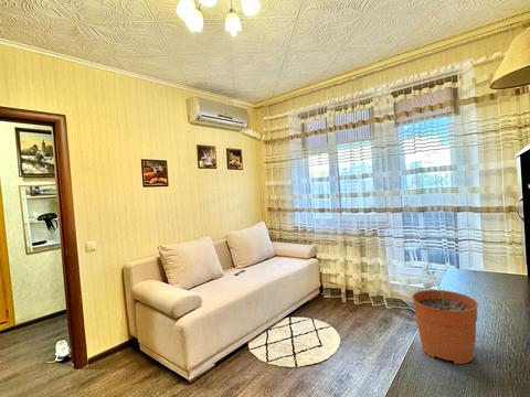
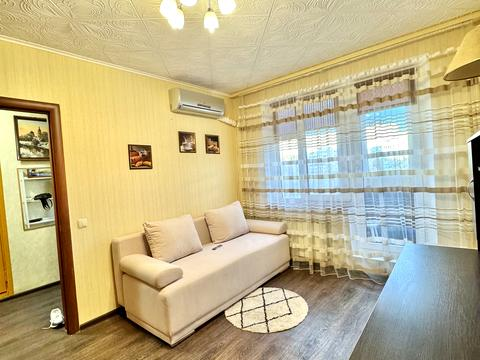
- plant pot [411,270,479,365]
